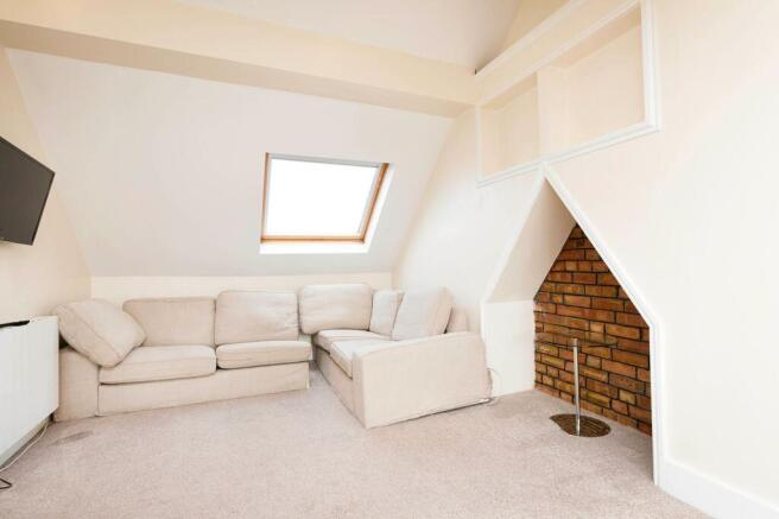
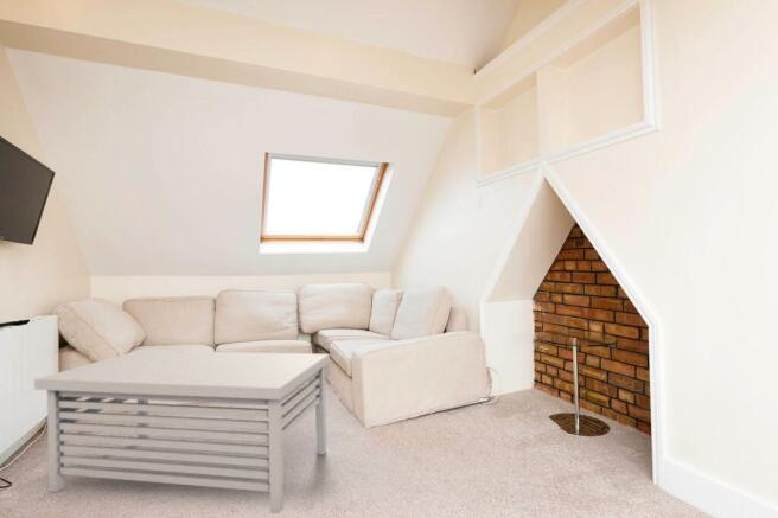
+ coffee table [33,350,331,514]
